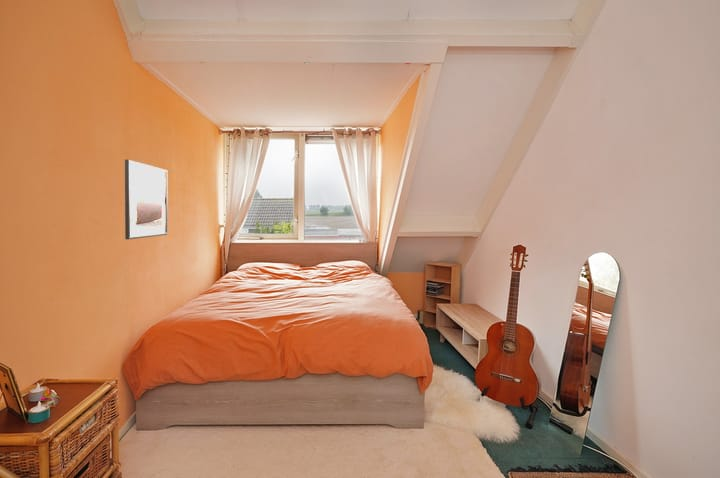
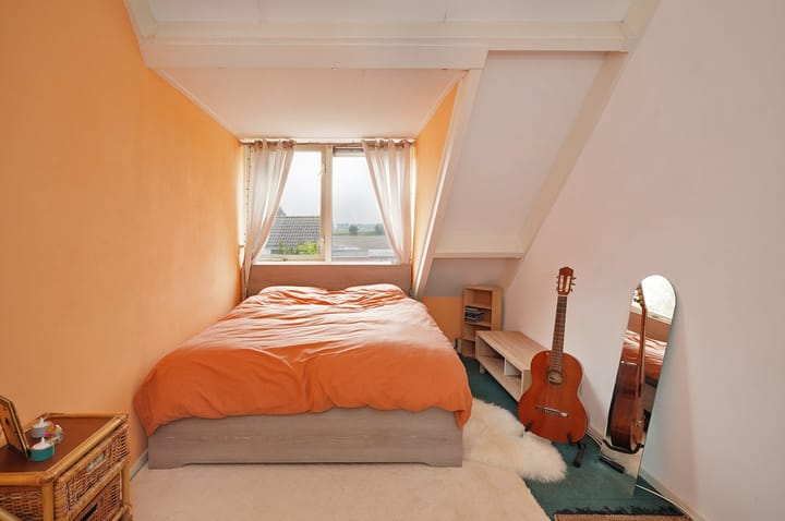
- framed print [124,158,168,240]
